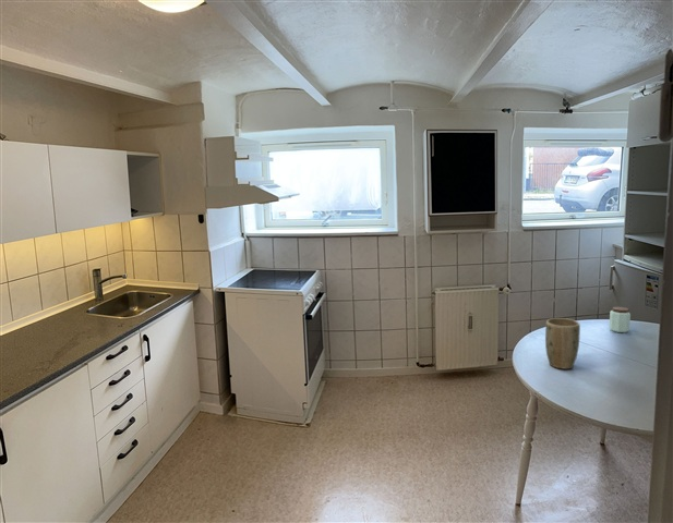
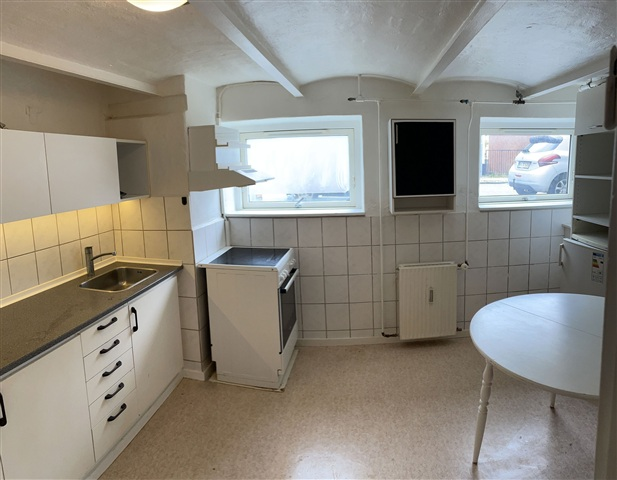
- plant pot [544,317,581,370]
- peanut butter [609,306,632,333]
